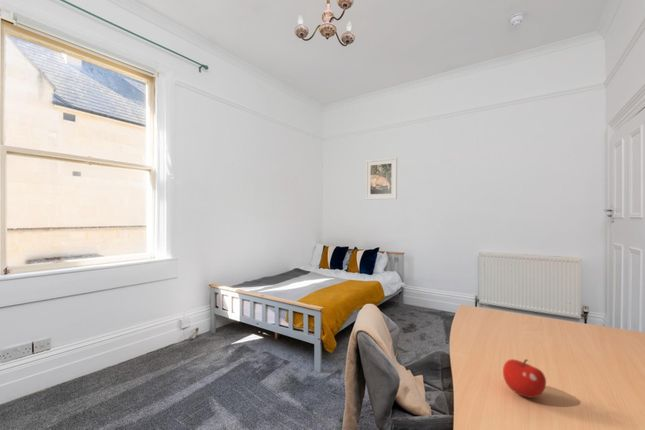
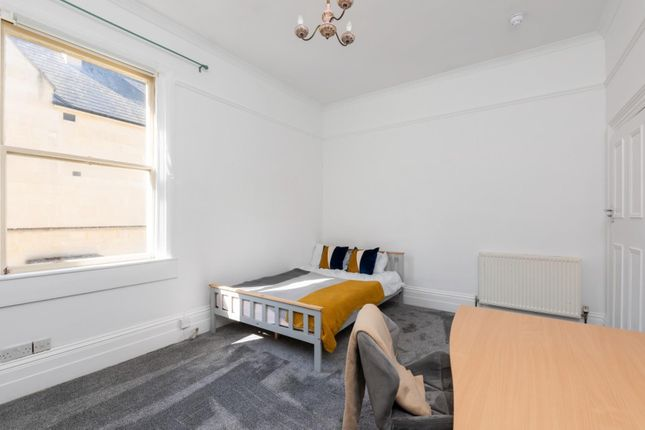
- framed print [365,156,398,201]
- fruit [502,358,547,399]
